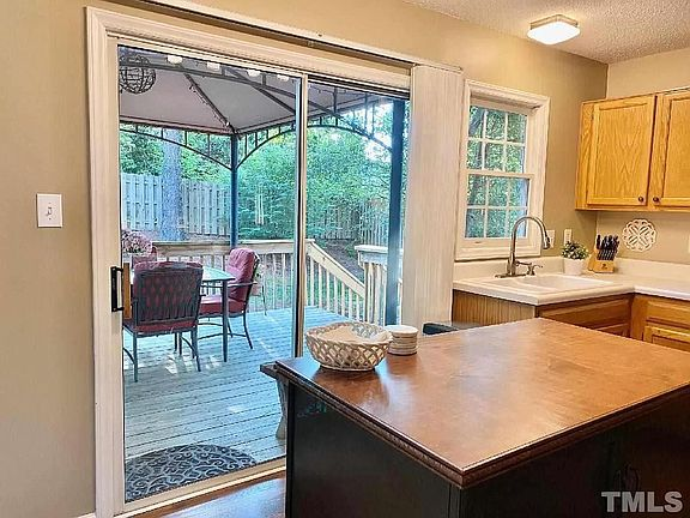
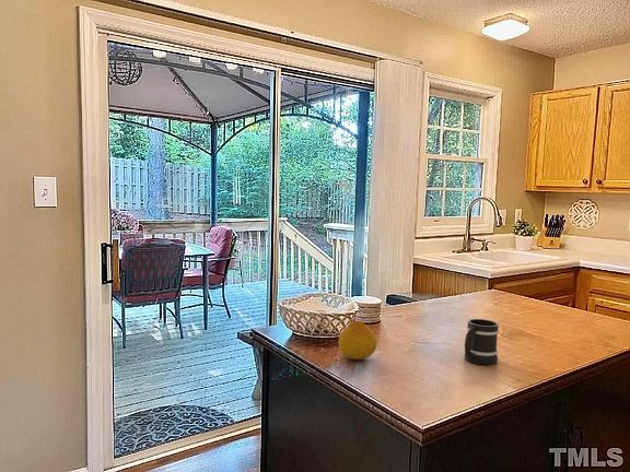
+ mug [464,318,500,366]
+ fruit [338,320,378,361]
